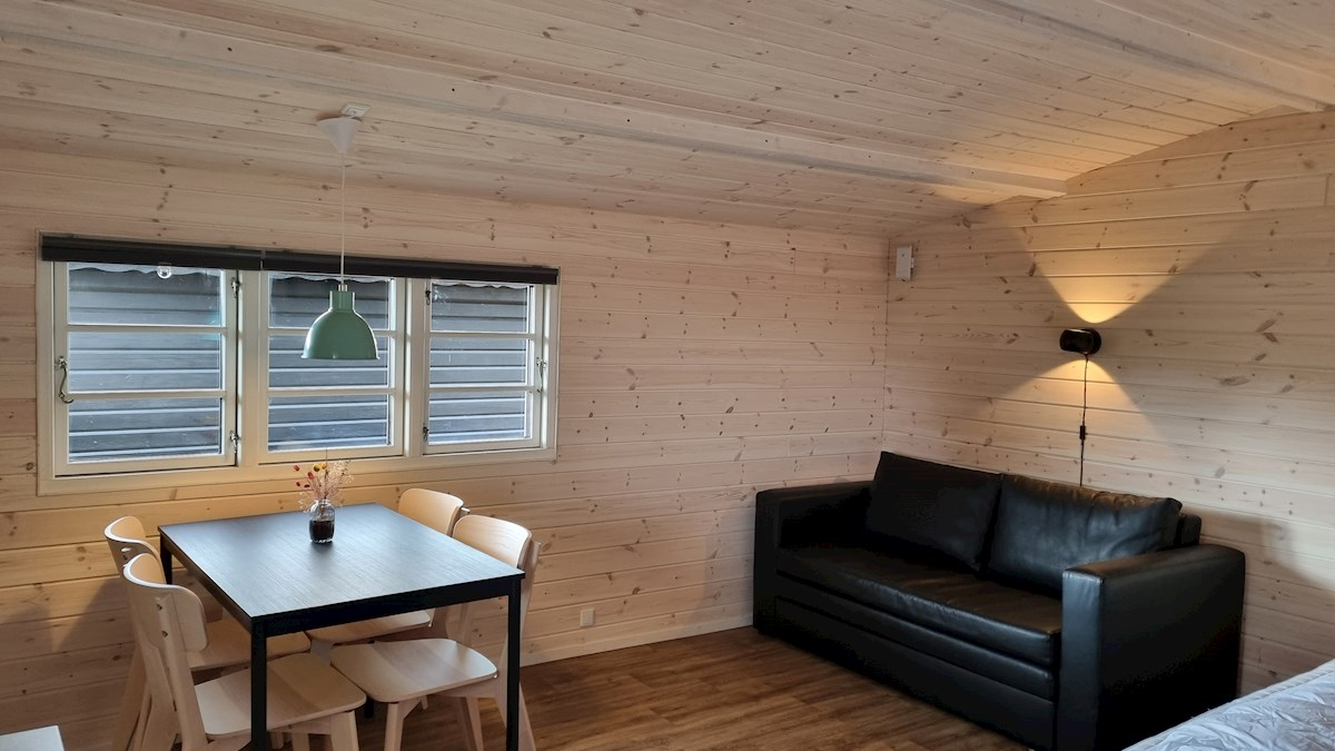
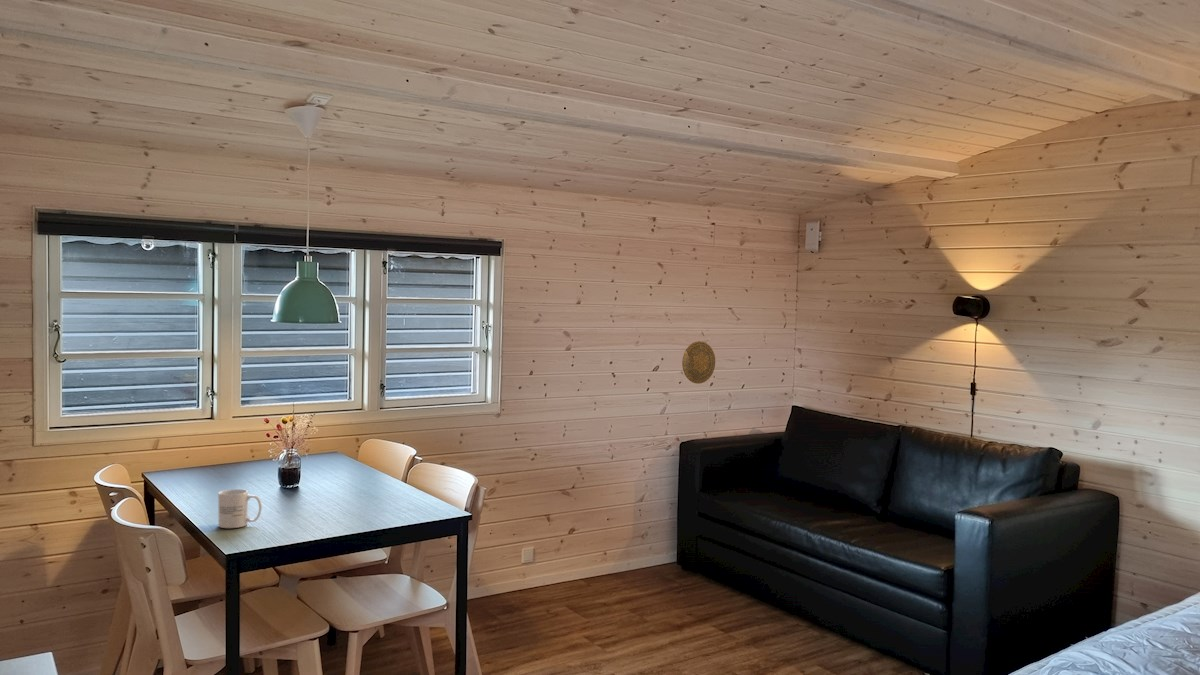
+ decorative plate [681,340,716,385]
+ mug [217,488,263,529]
